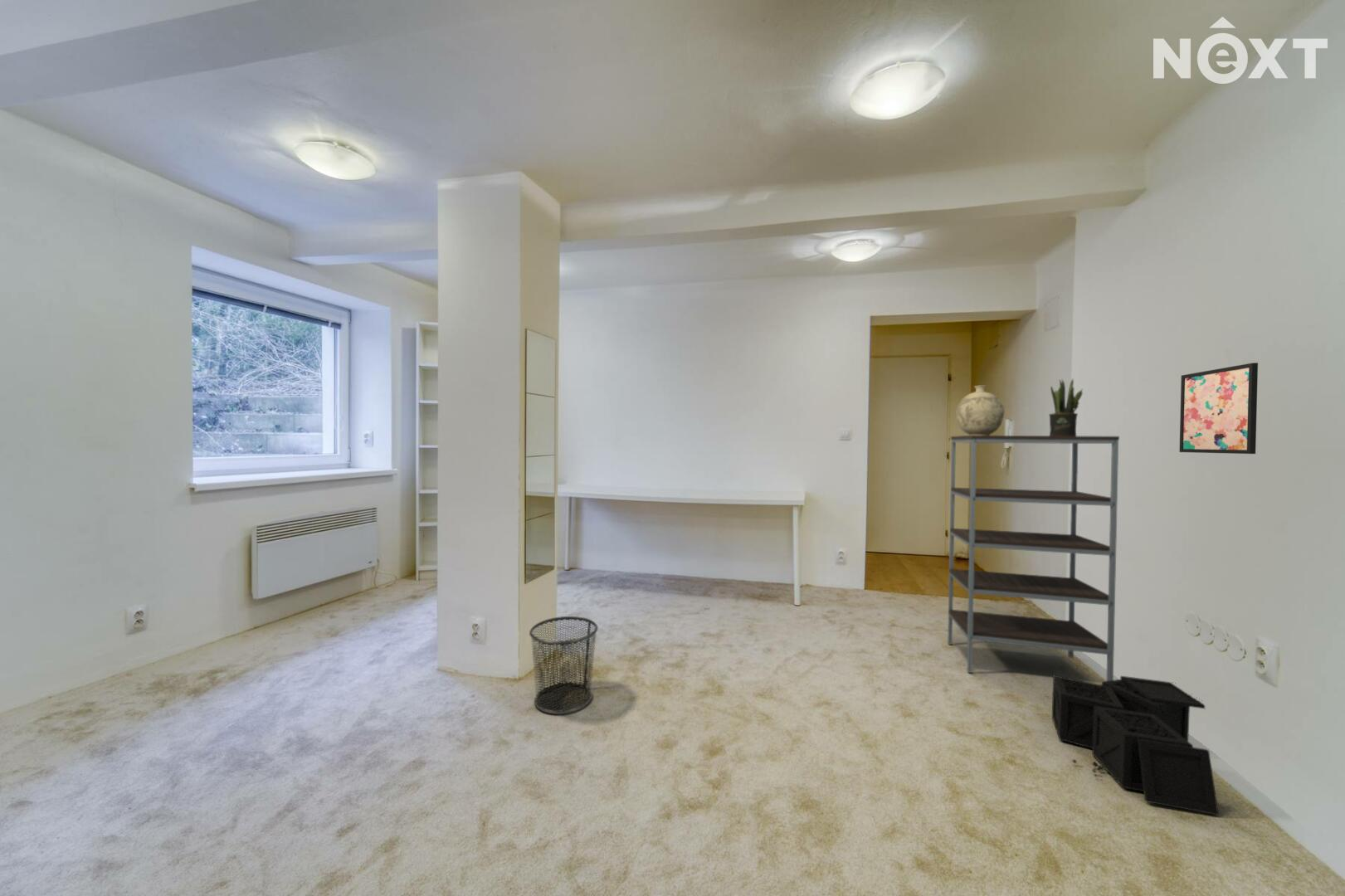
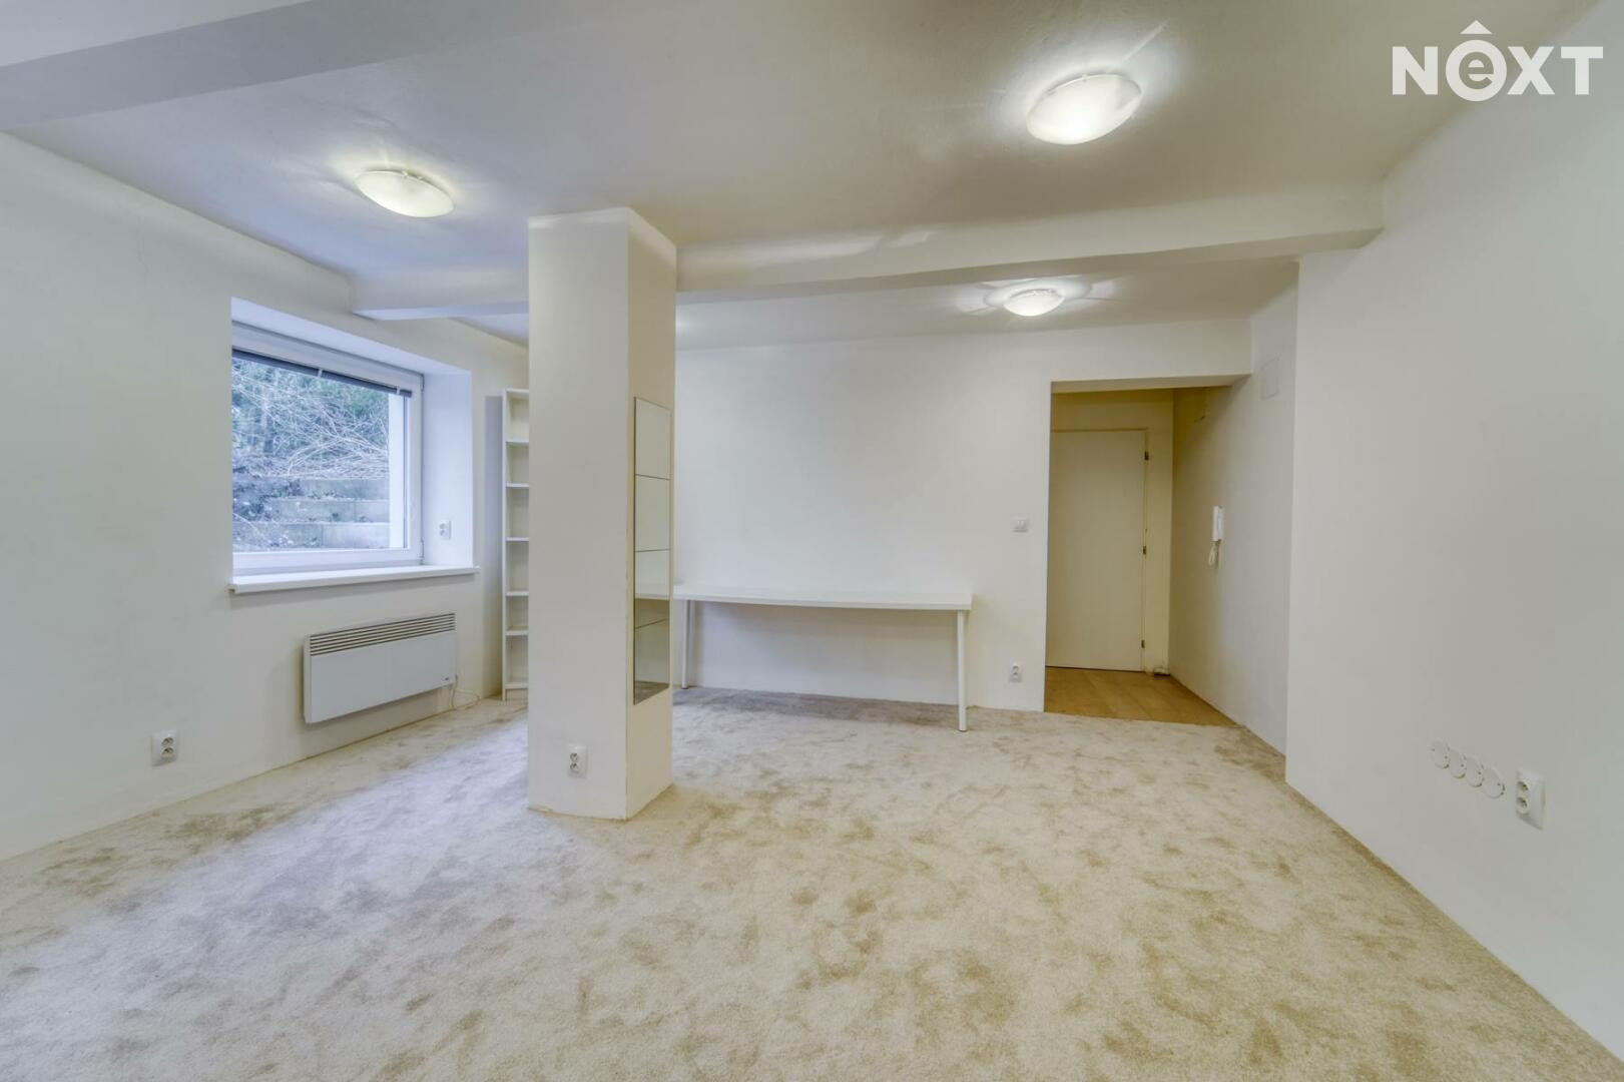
- waste bin [529,616,599,715]
- storage bin [1051,674,1220,816]
- potted plant [1048,377,1084,436]
- shelving unit [947,435,1120,681]
- wall art [1178,362,1259,455]
- decorative vase [955,385,1005,436]
